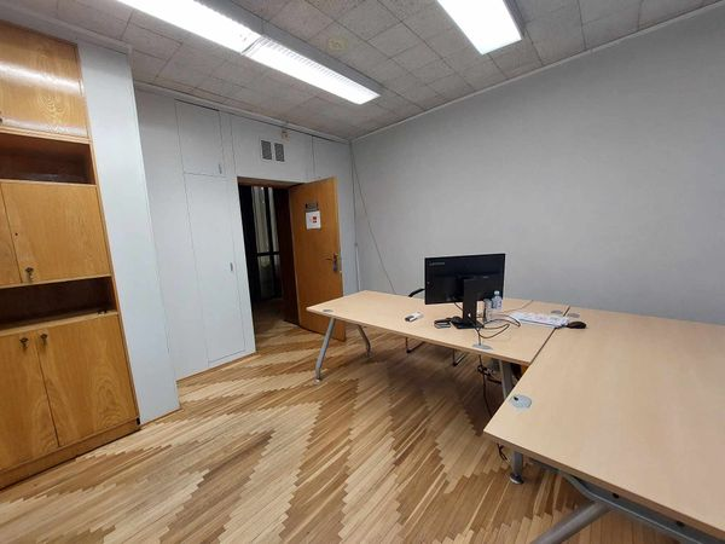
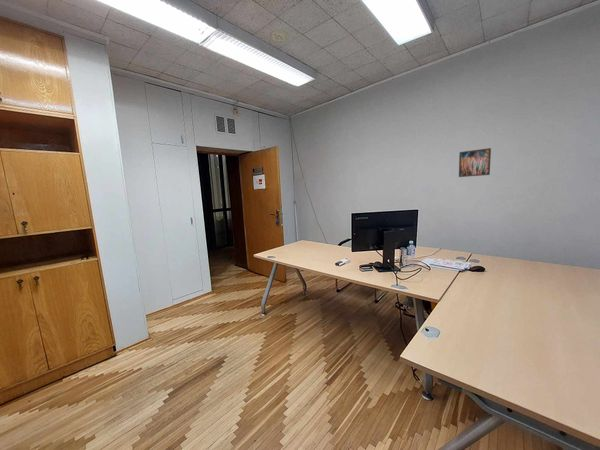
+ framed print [458,147,492,178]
